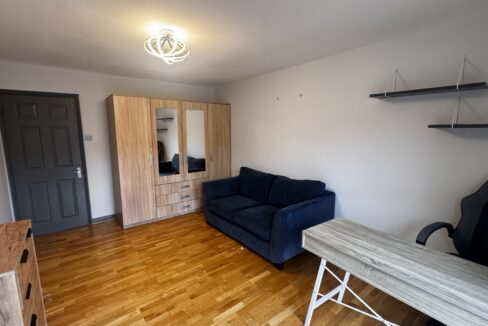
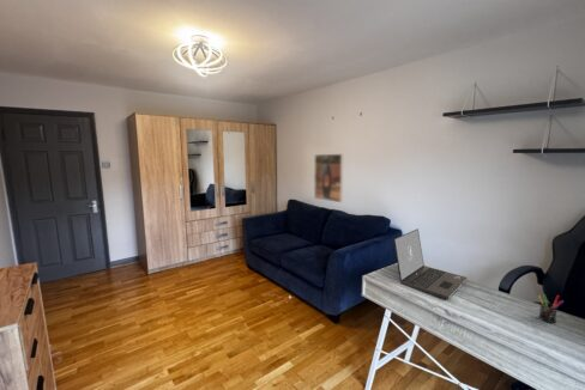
+ laptop [392,228,469,300]
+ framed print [313,153,344,203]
+ pen holder [537,293,565,324]
